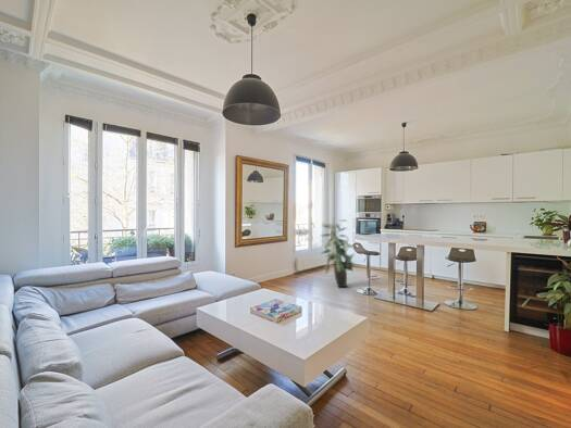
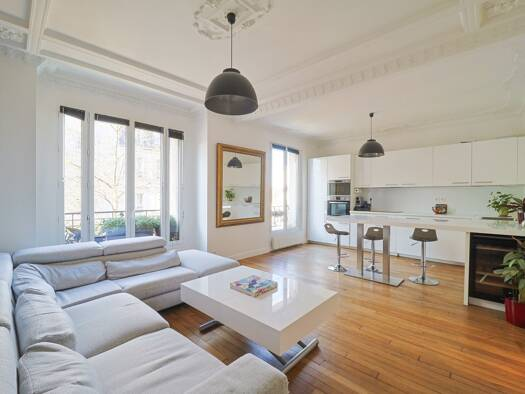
- indoor plant [319,218,356,289]
